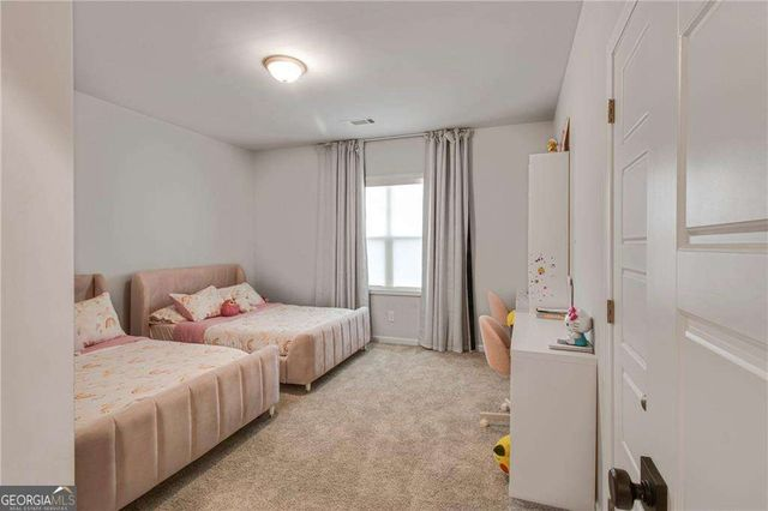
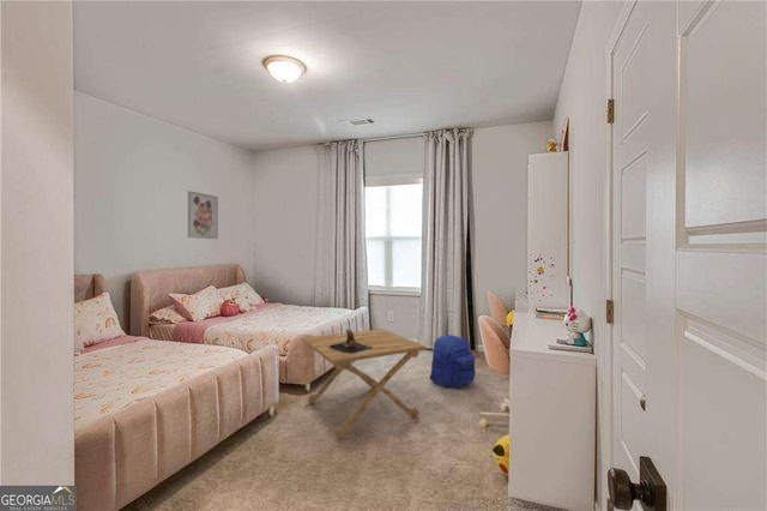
+ wall art [187,190,219,240]
+ backpack [428,333,477,389]
+ side table [301,327,427,439]
+ teddy bear [328,329,372,353]
